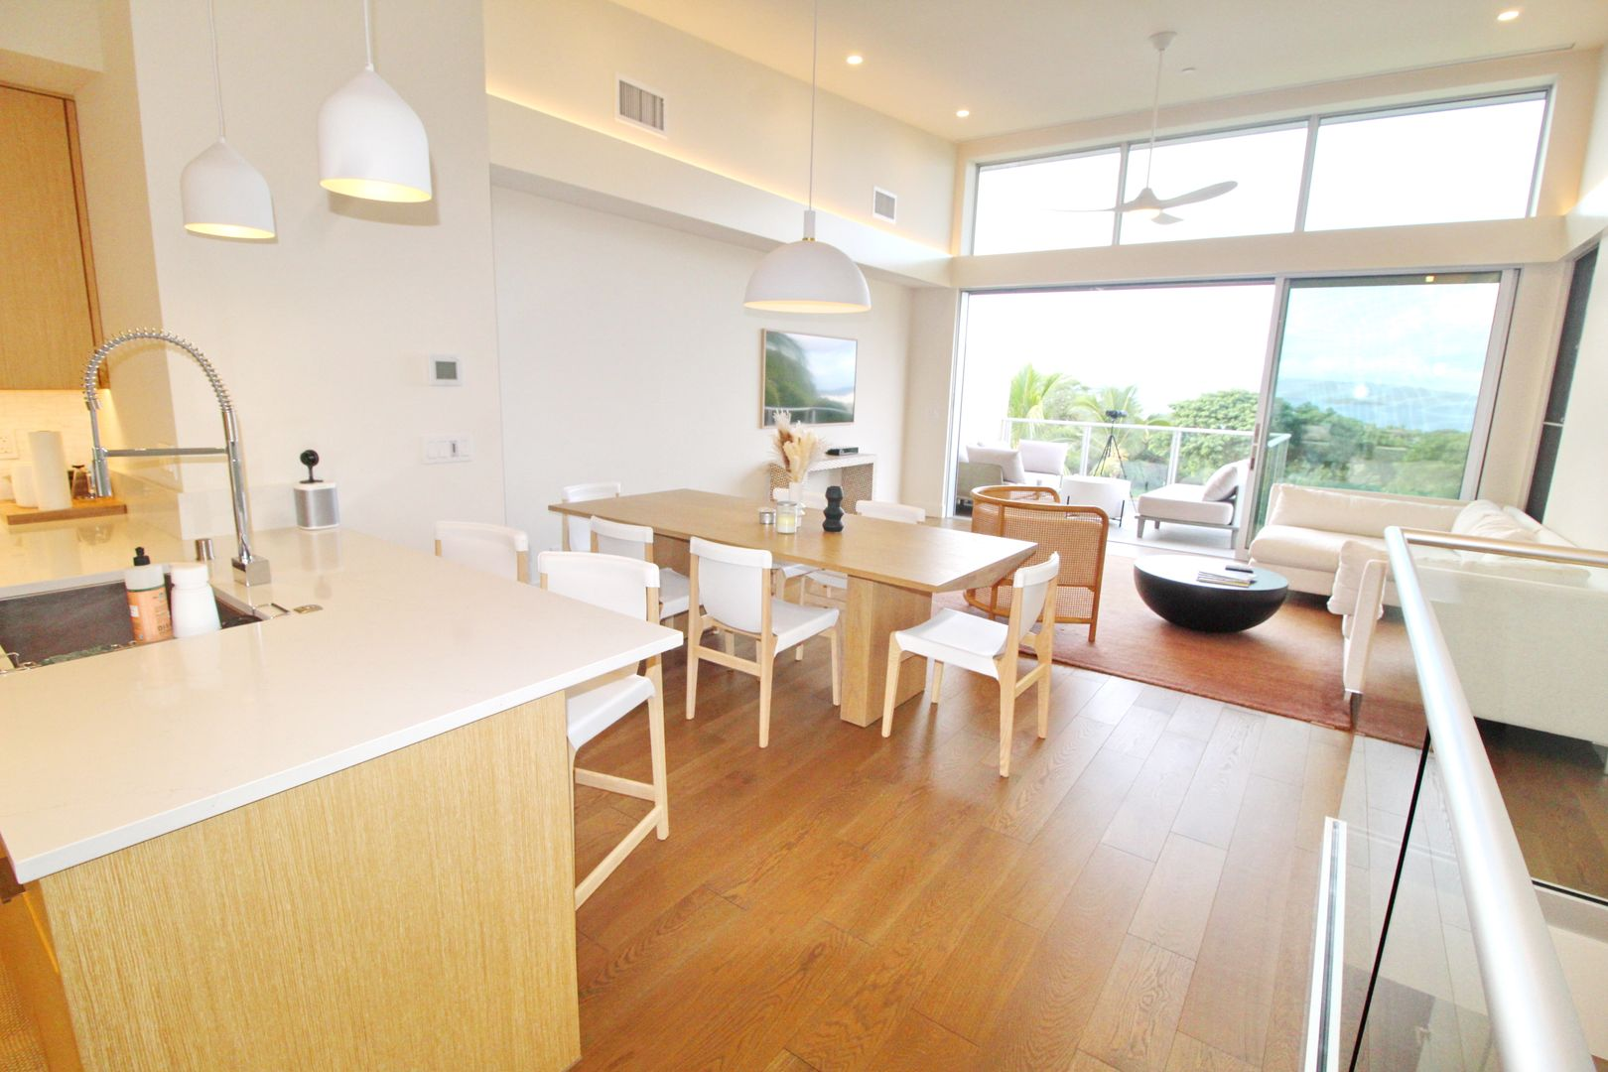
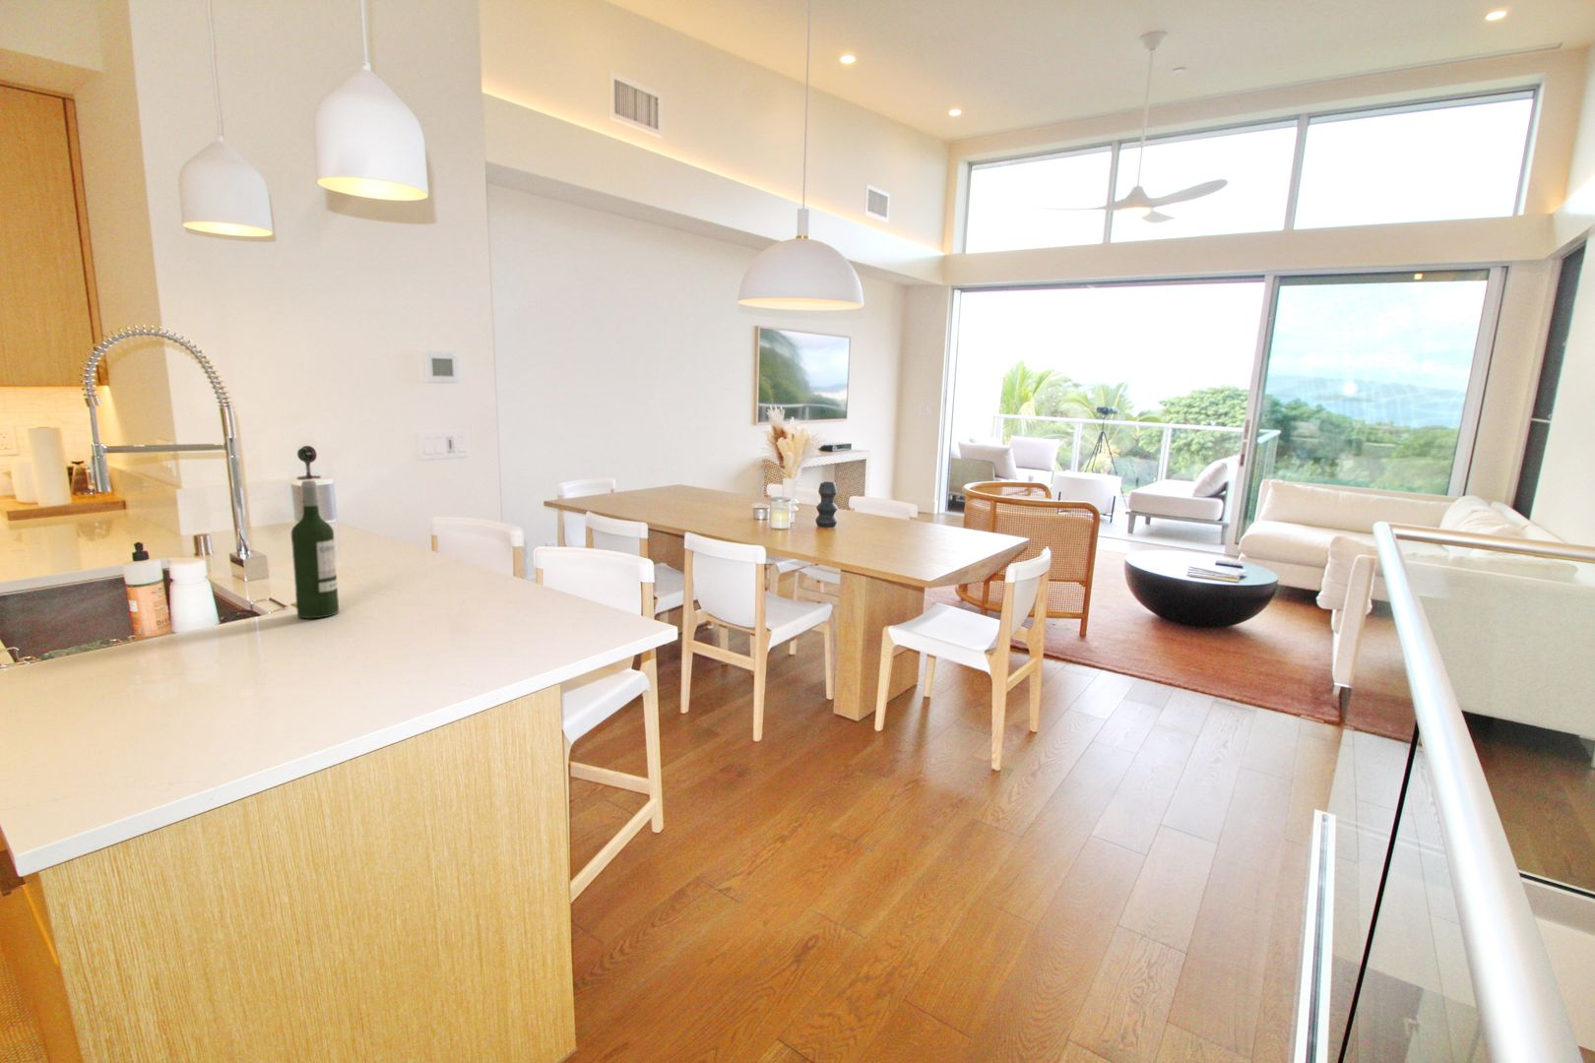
+ wine bottle [291,479,339,619]
